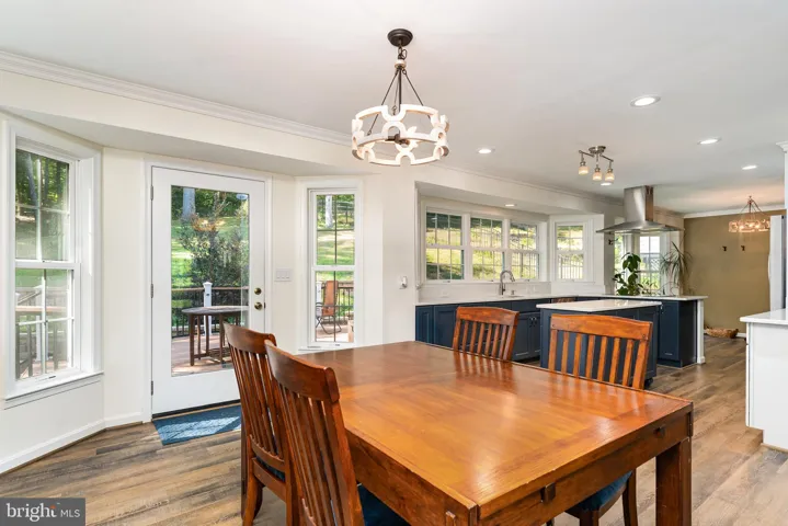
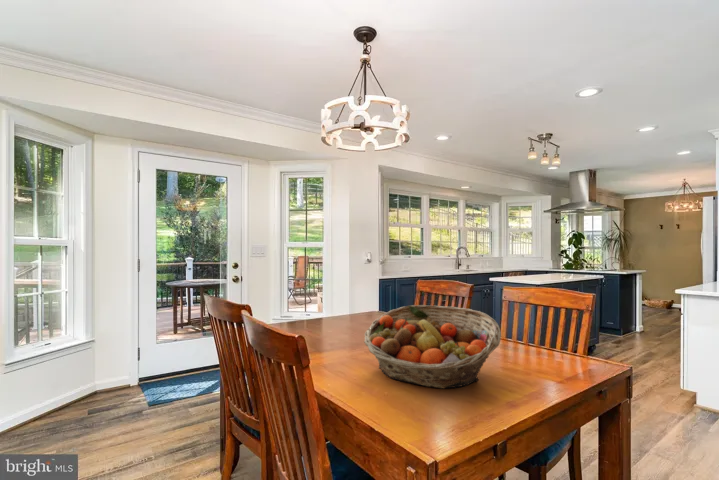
+ fruit basket [363,304,502,390]
